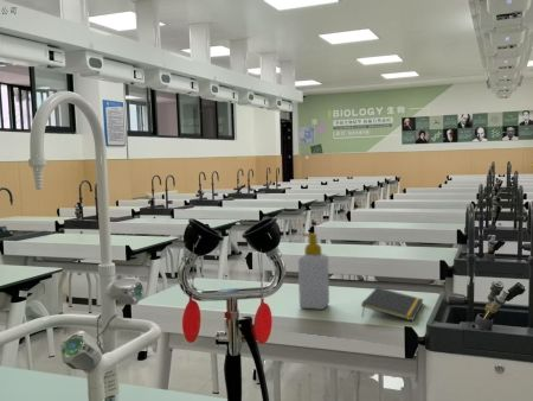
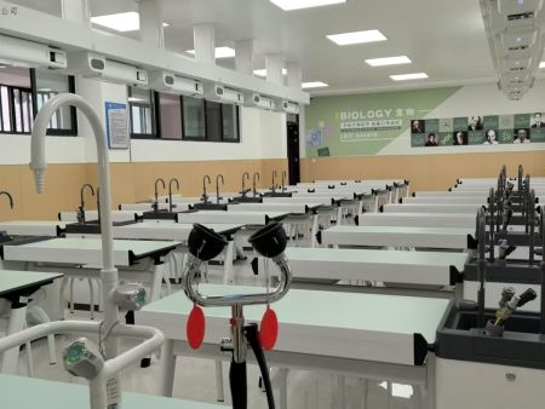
- soap bottle [297,233,330,311]
- notepad [360,286,425,322]
